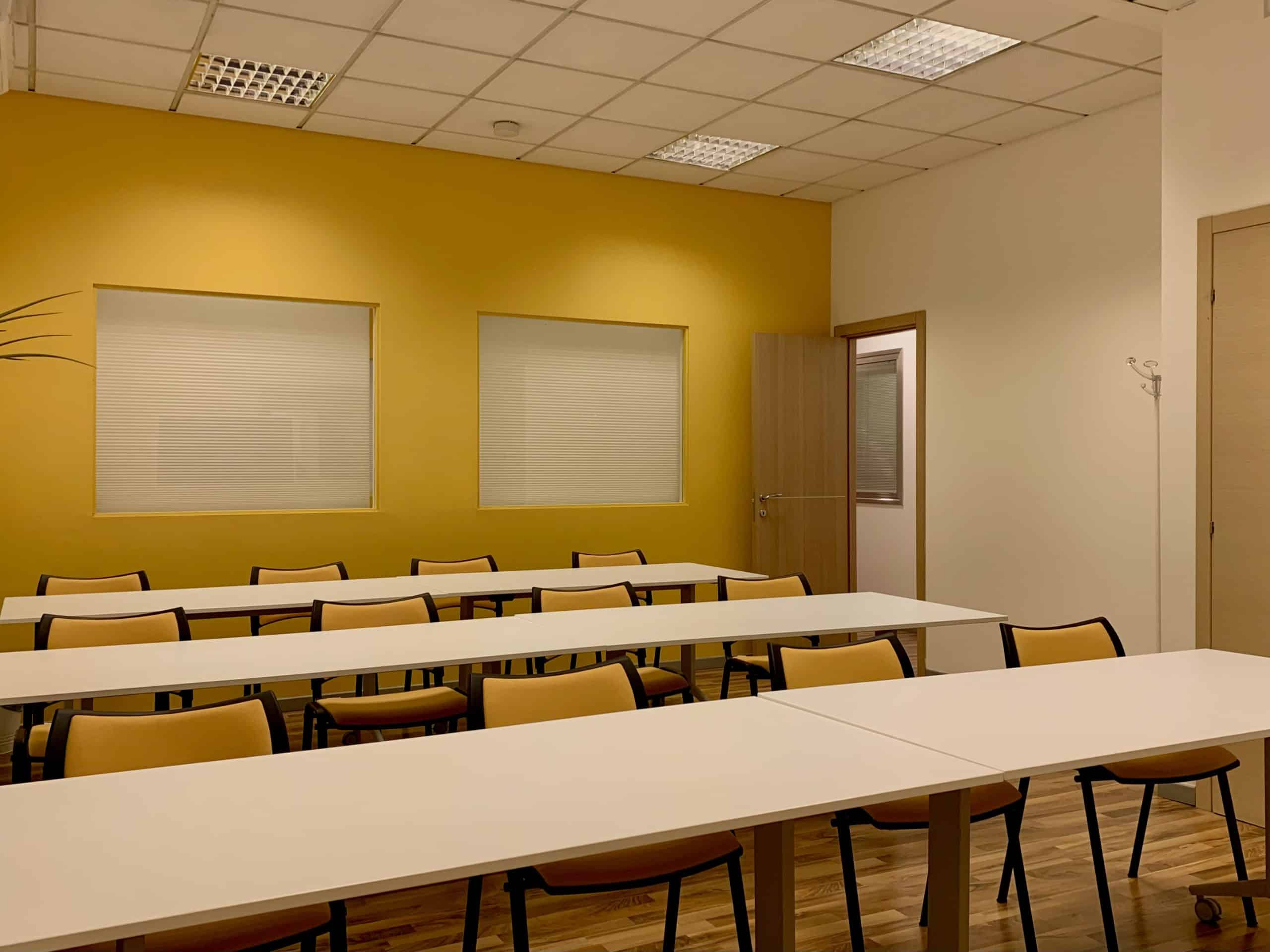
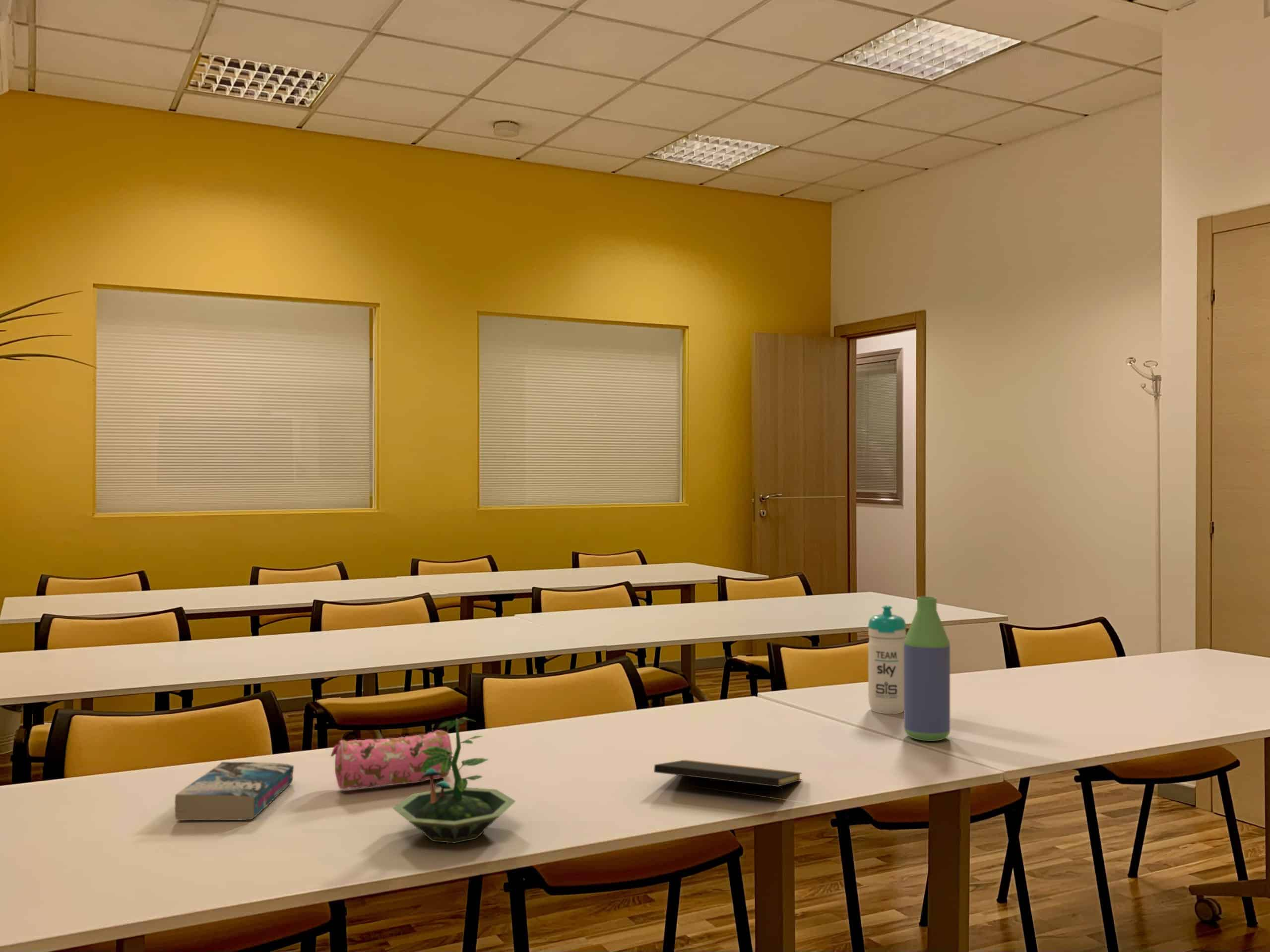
+ pencil case [330,729,452,790]
+ water bottle [868,605,907,714]
+ book [174,762,294,821]
+ notepad [653,760,802,806]
+ bottle [903,596,951,742]
+ terrarium [391,717,516,844]
